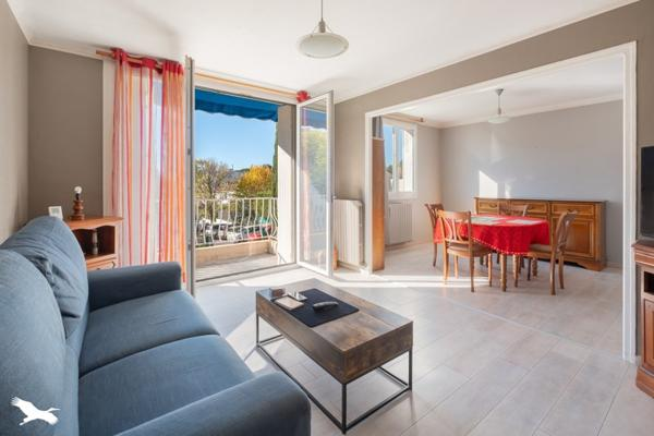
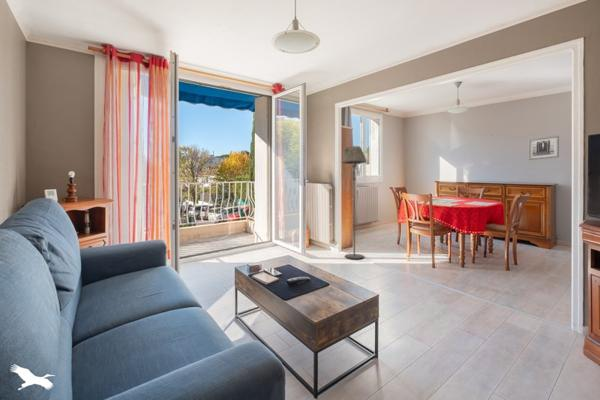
+ floor lamp [341,145,368,260]
+ wall art [527,135,560,161]
